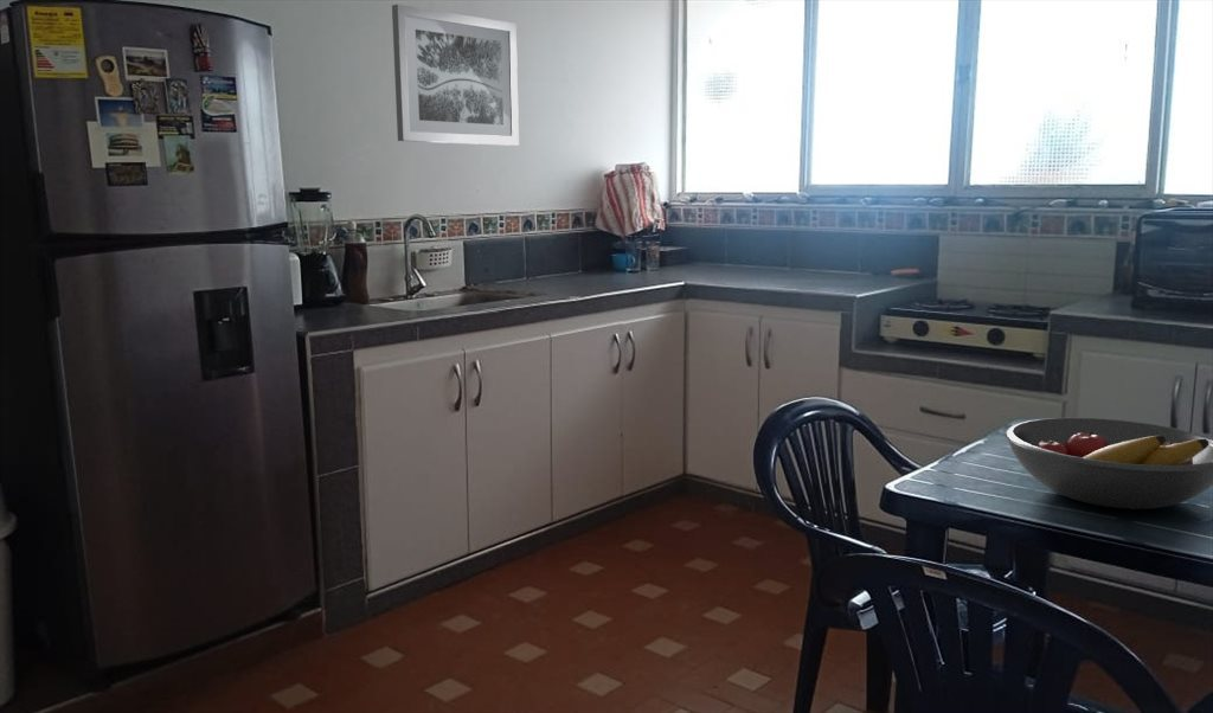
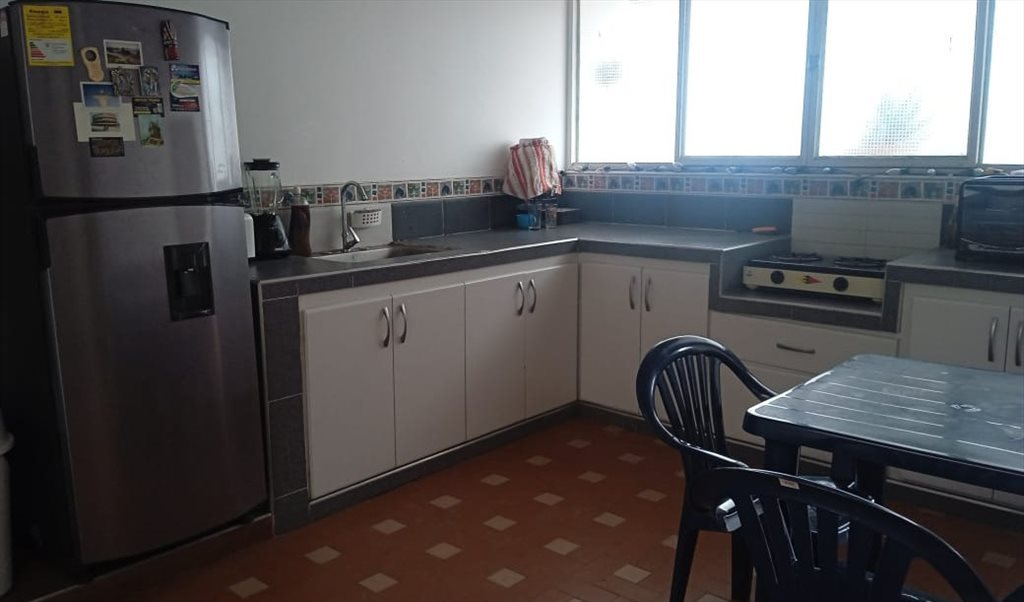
- wall art [391,4,520,147]
- fruit bowl [1003,417,1213,510]
